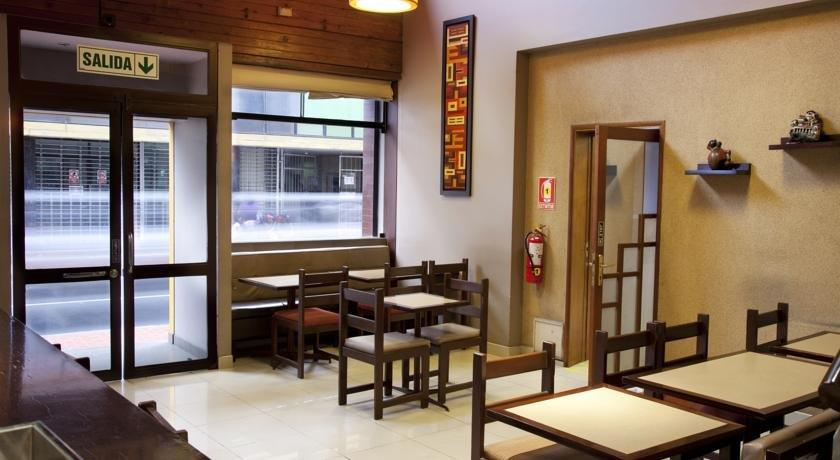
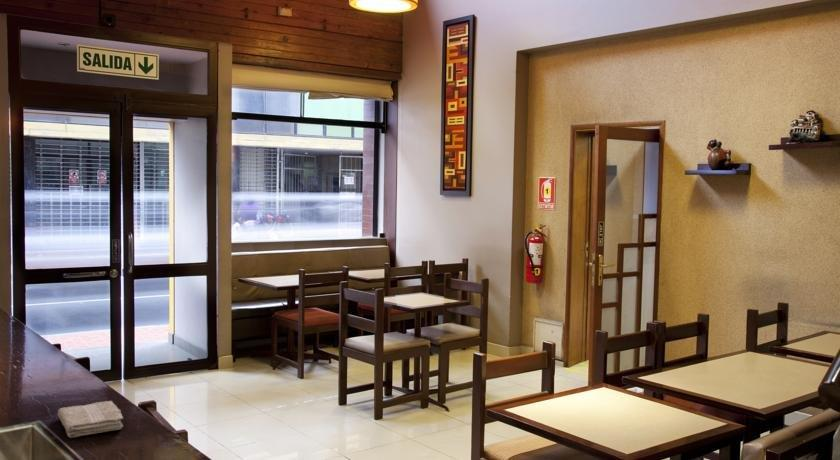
+ washcloth [56,400,124,439]
